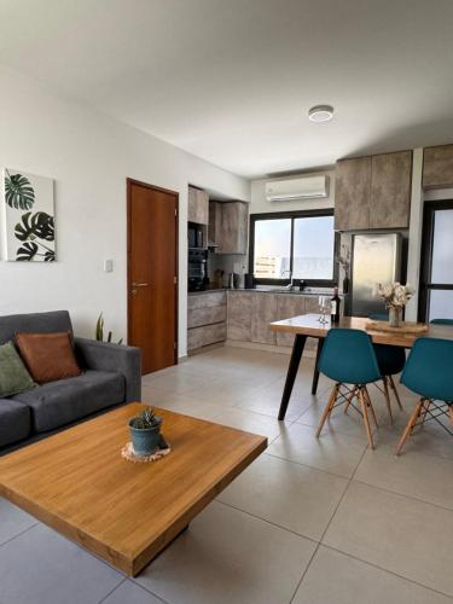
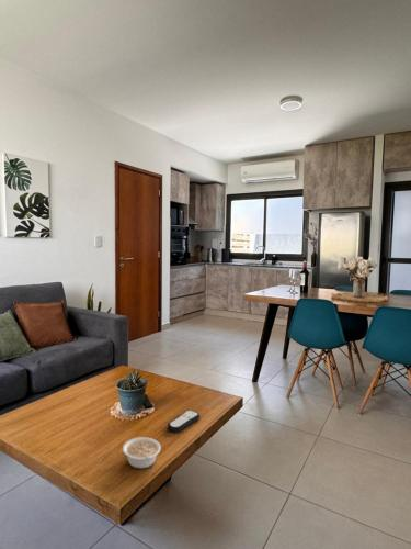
+ remote control [167,410,201,433]
+ legume [122,436,162,470]
